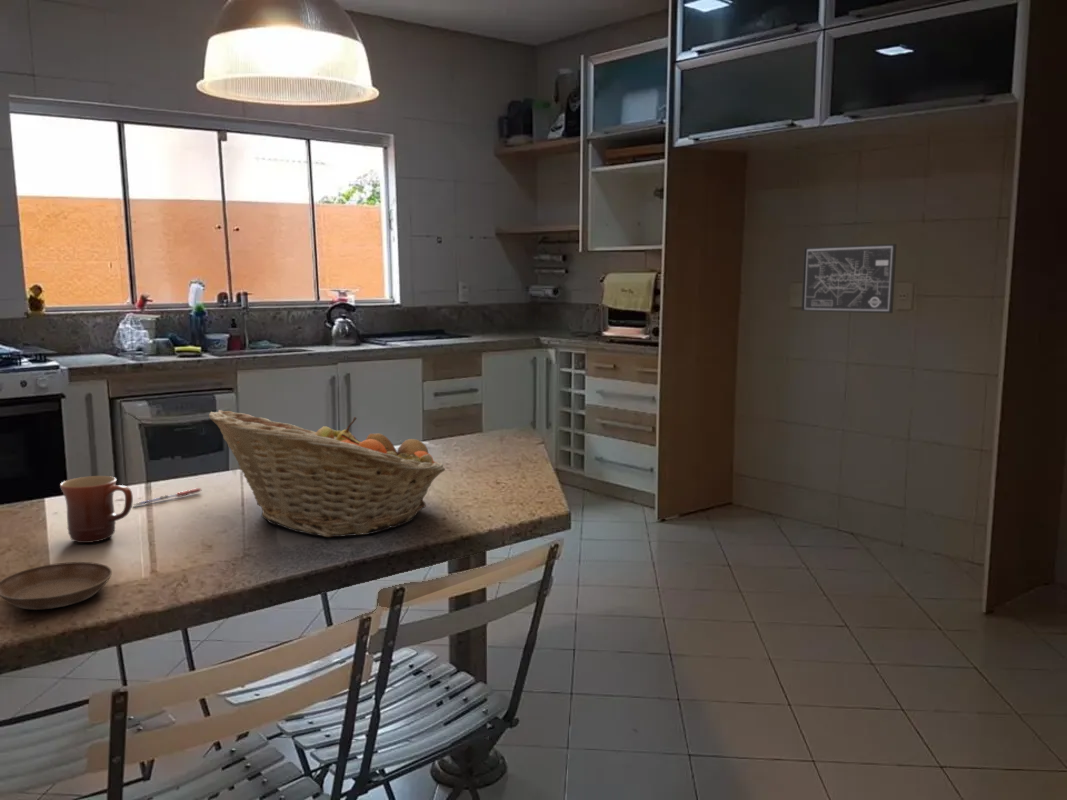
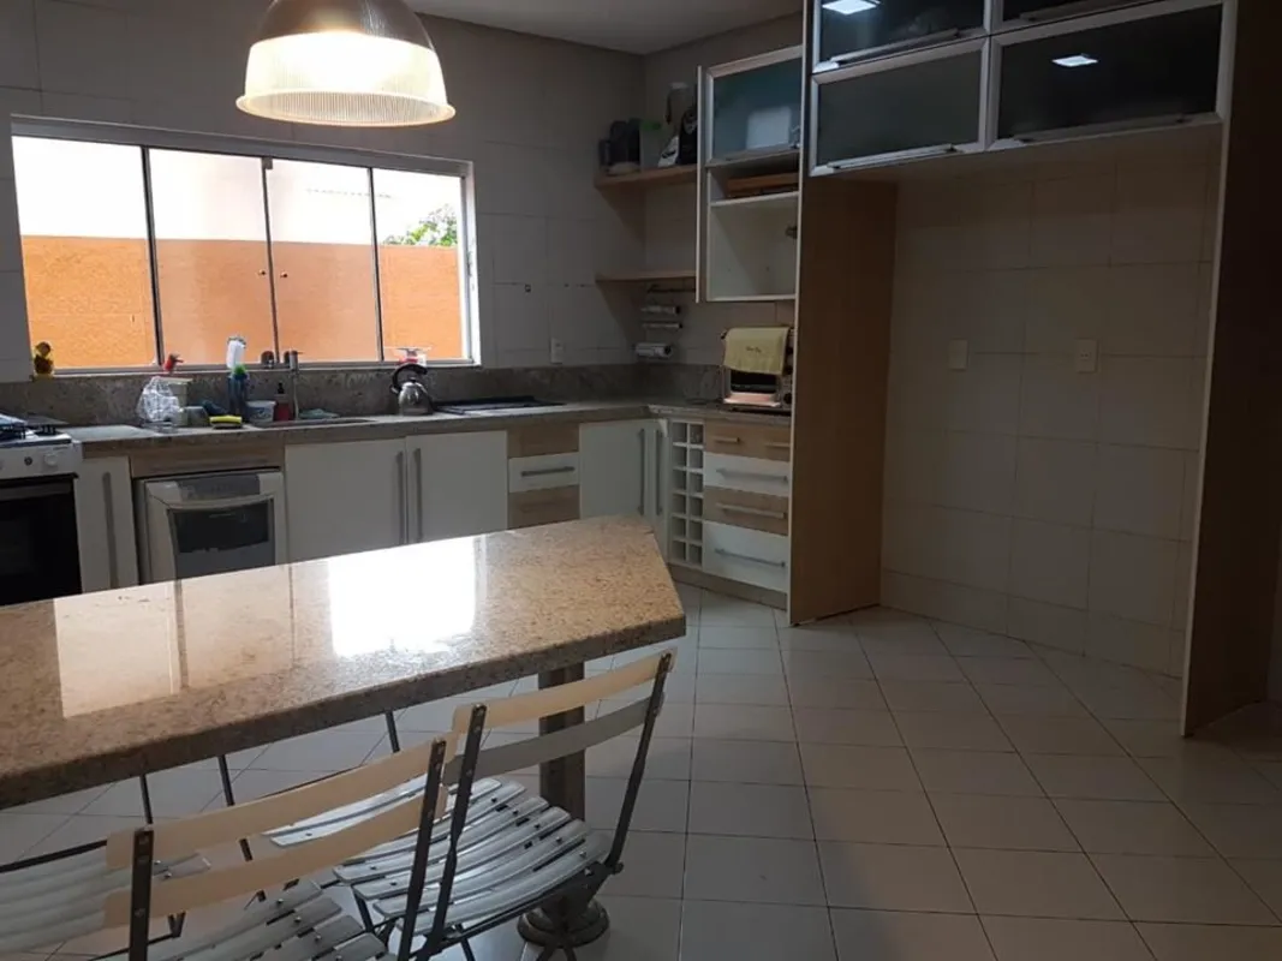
- saucer [0,561,113,611]
- fruit basket [208,409,446,538]
- mug [59,475,134,544]
- wall art [800,243,898,314]
- pen [132,487,202,507]
